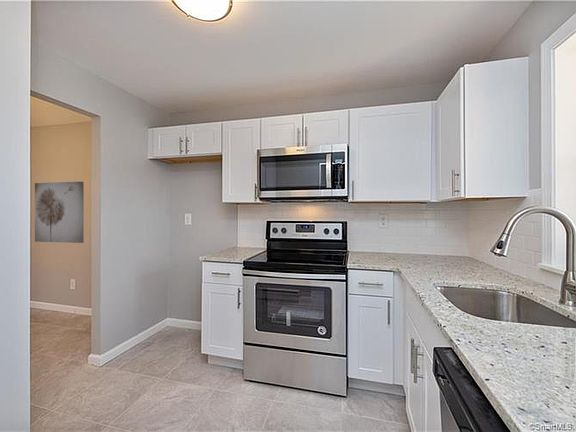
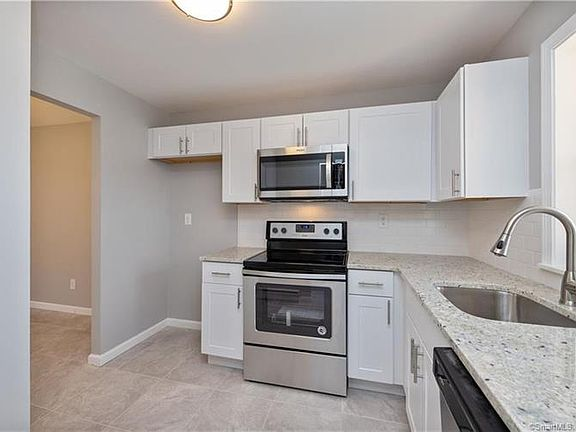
- wall art [34,181,85,244]
